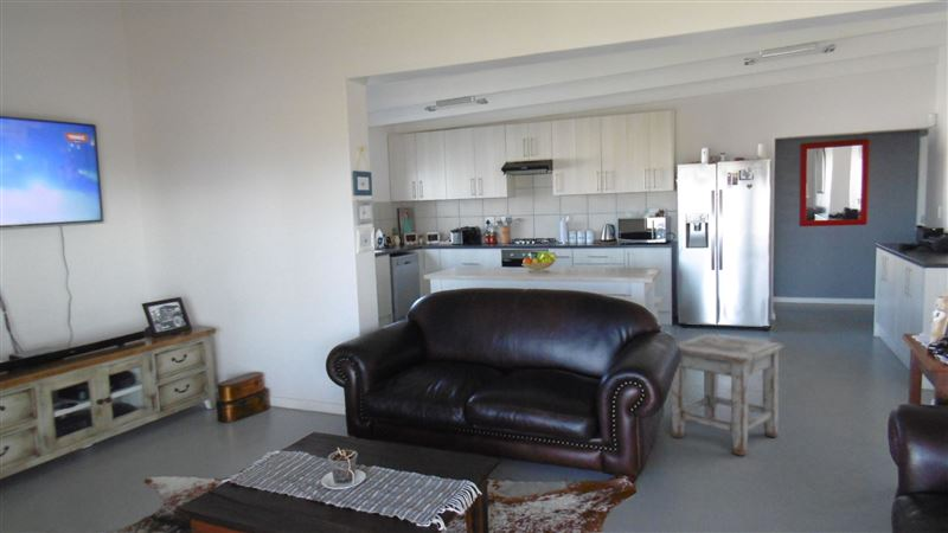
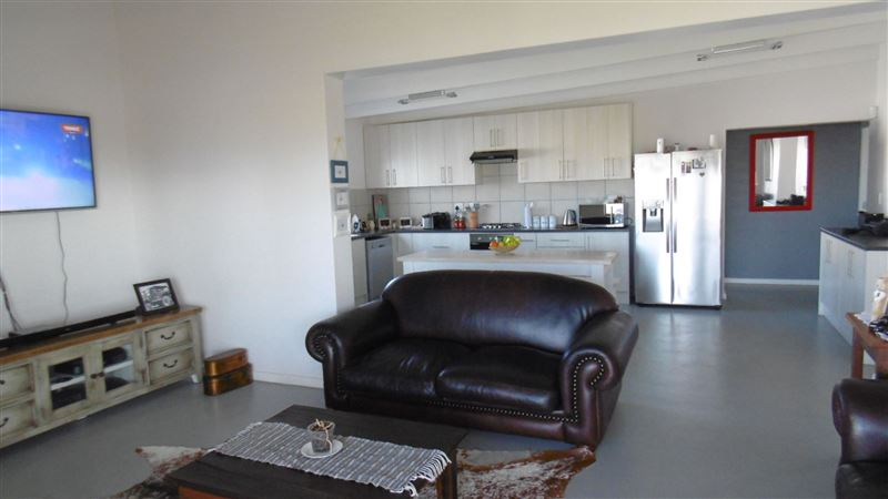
- stool [670,333,786,457]
